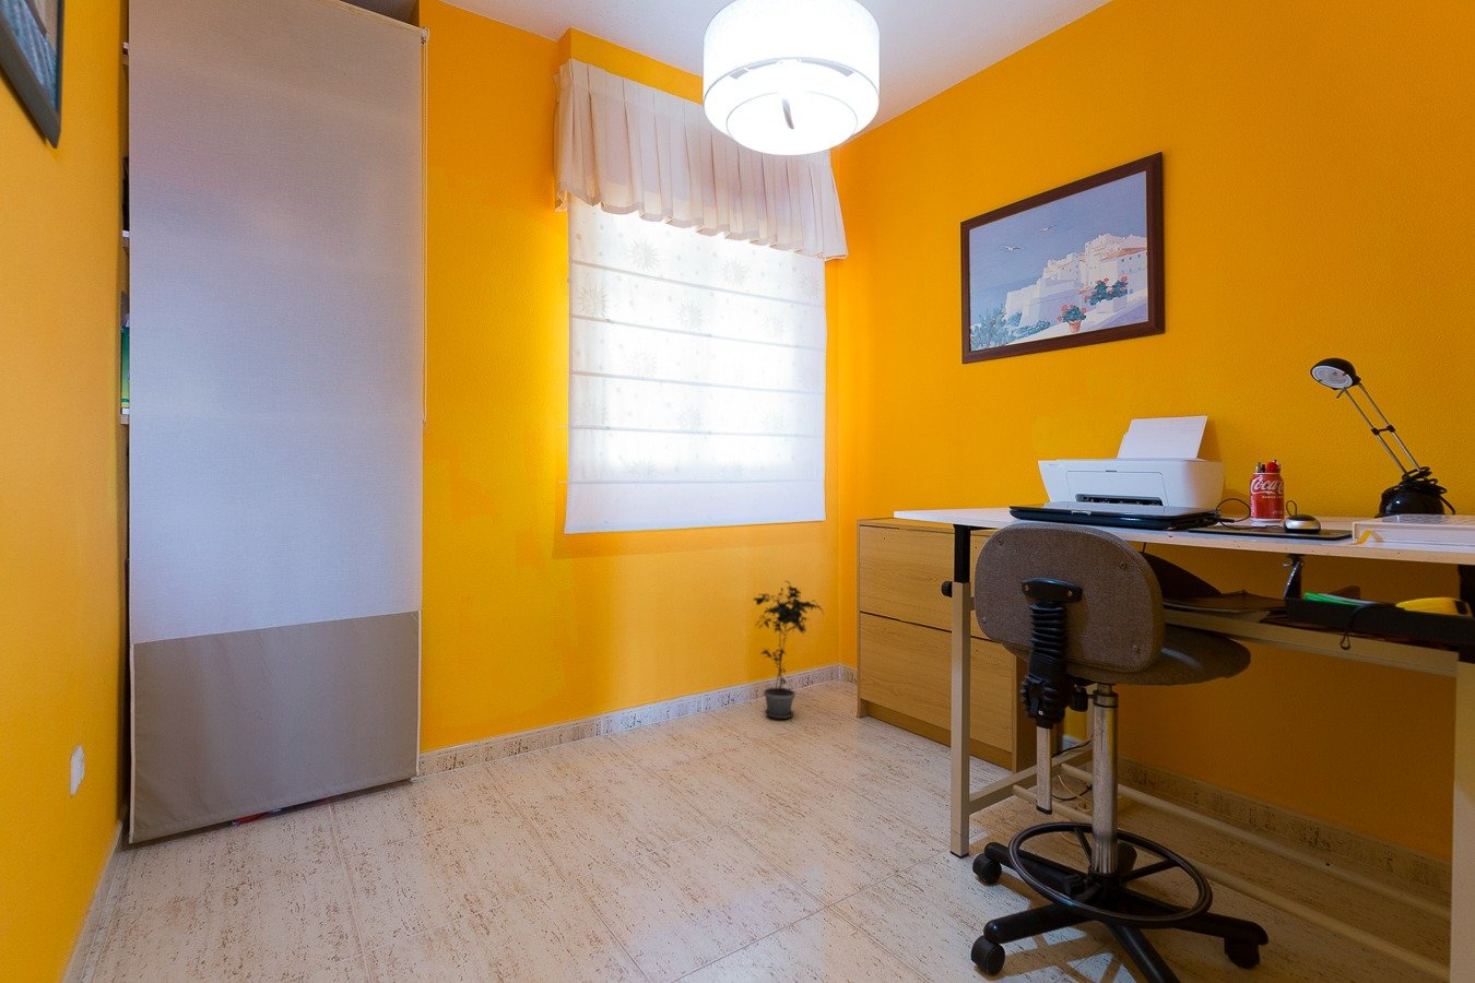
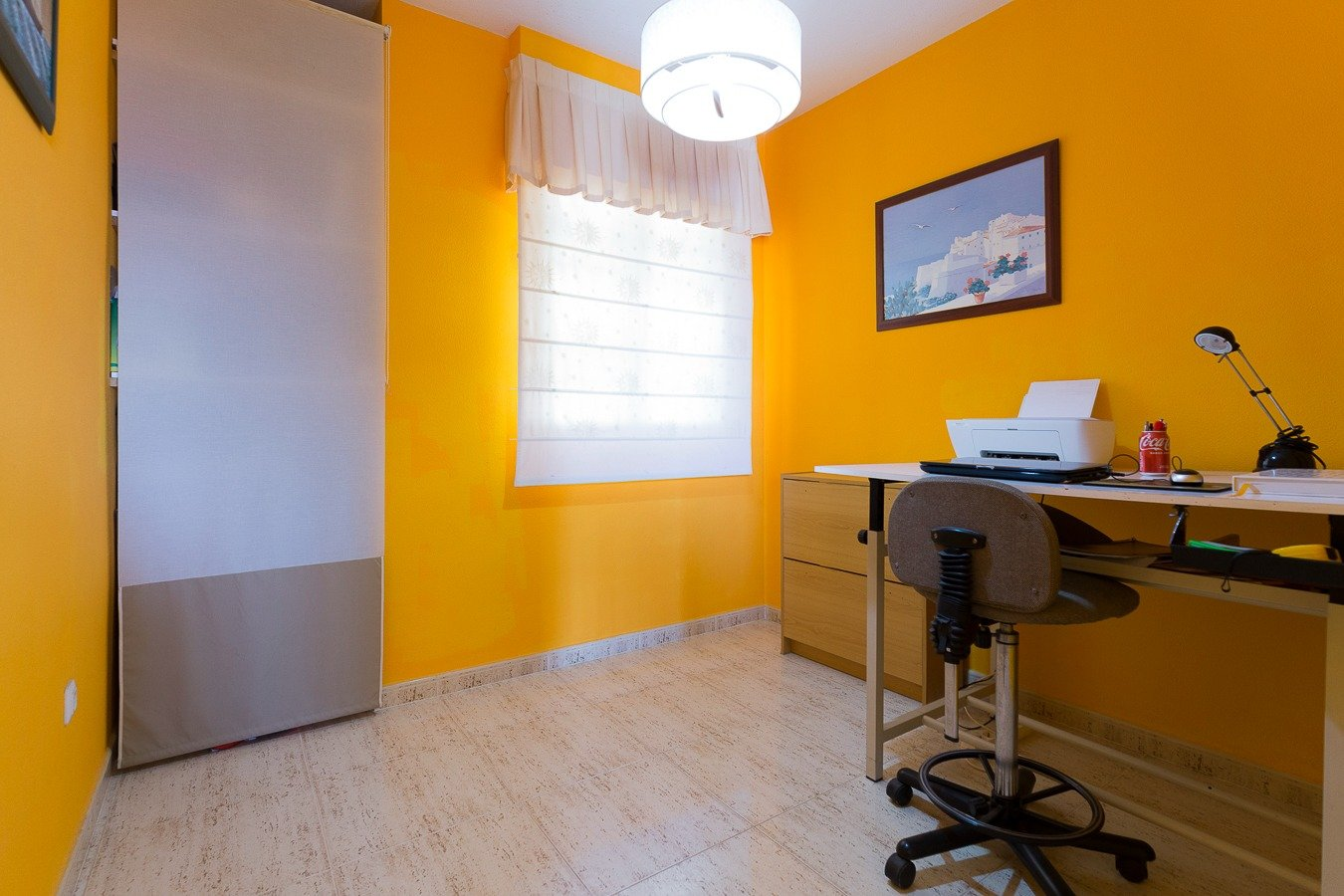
- potted plant [752,580,825,720]
